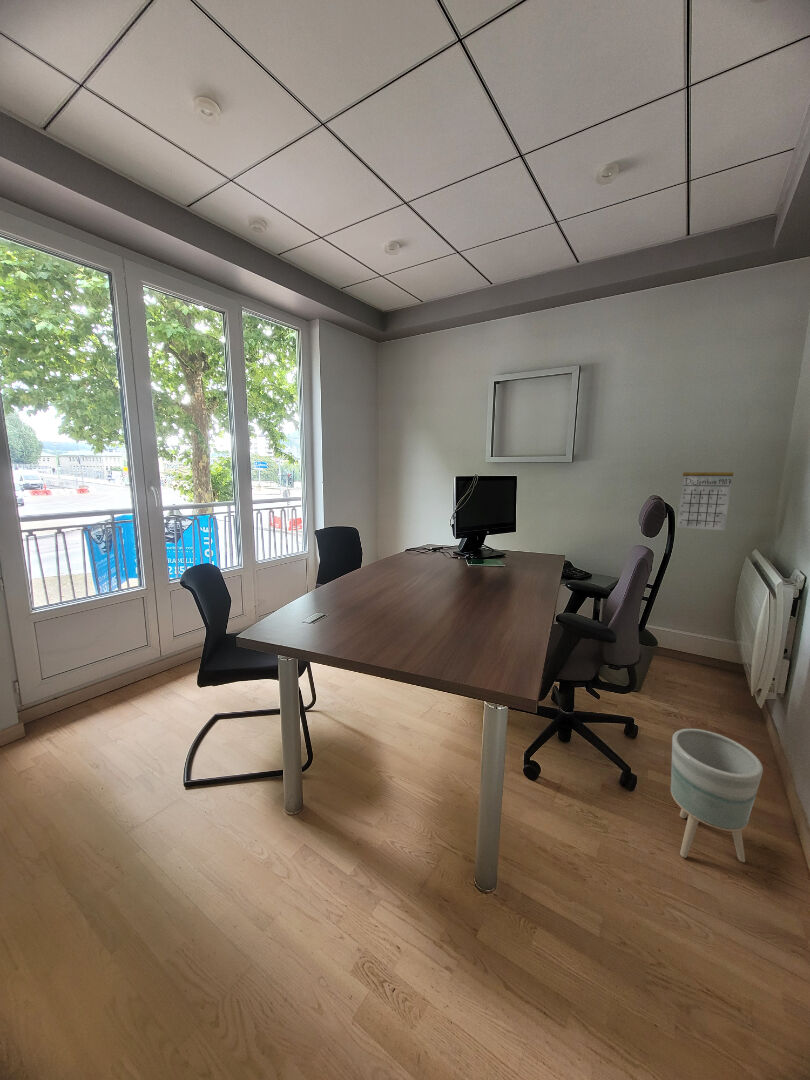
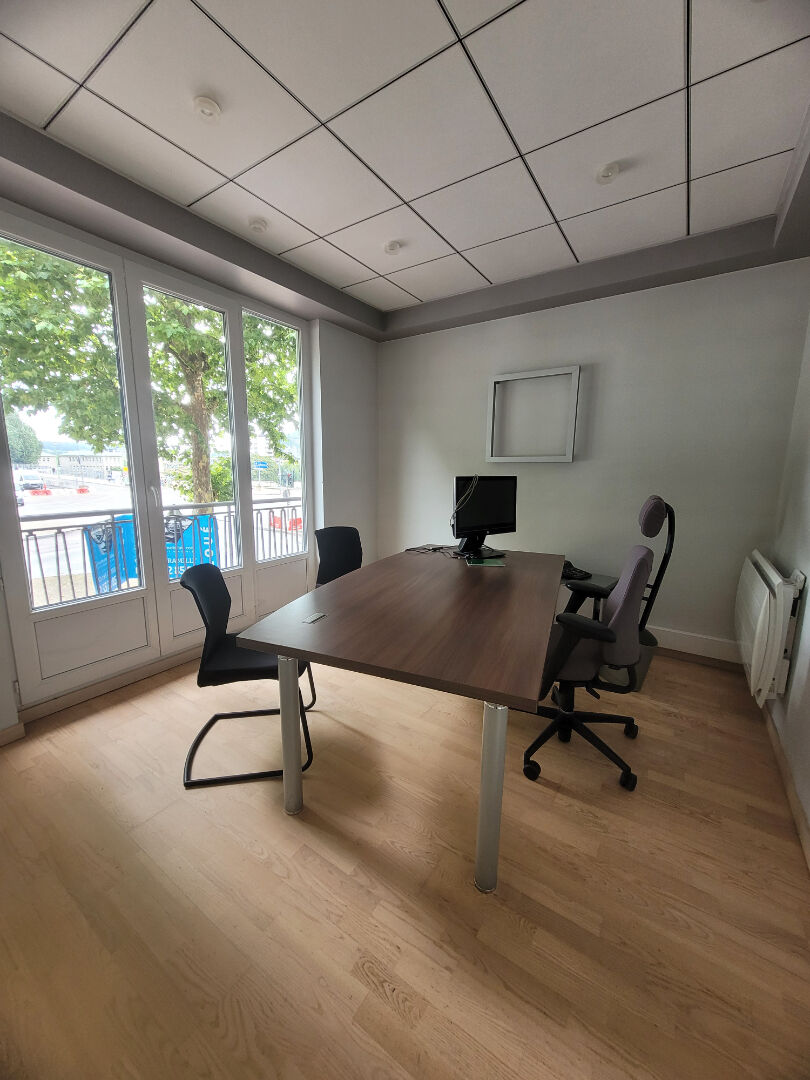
- planter [670,728,764,863]
- calendar [676,460,734,531]
